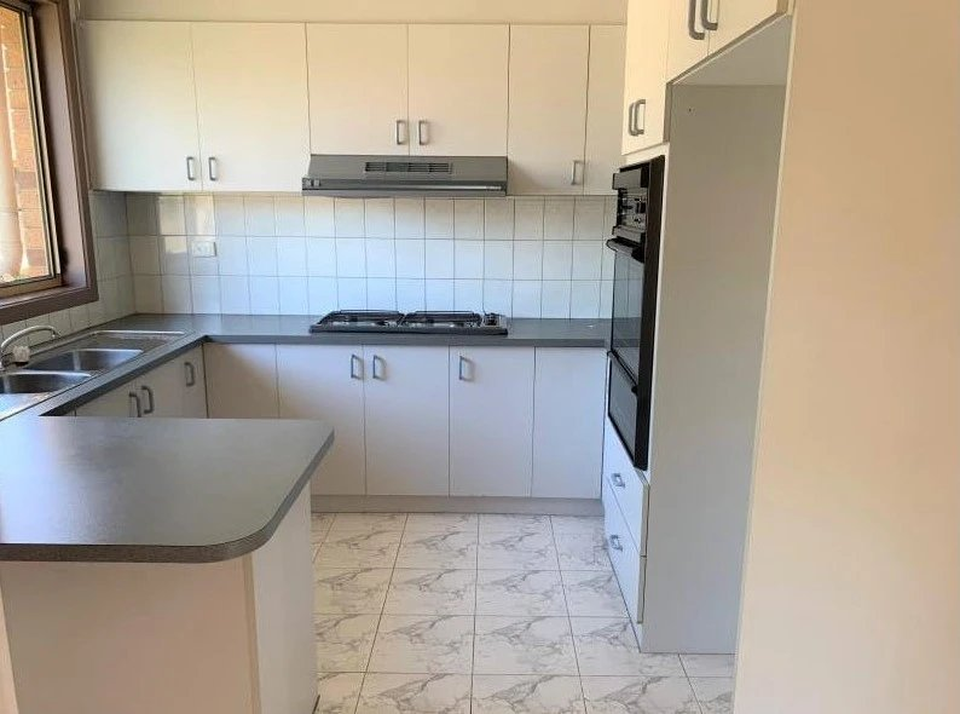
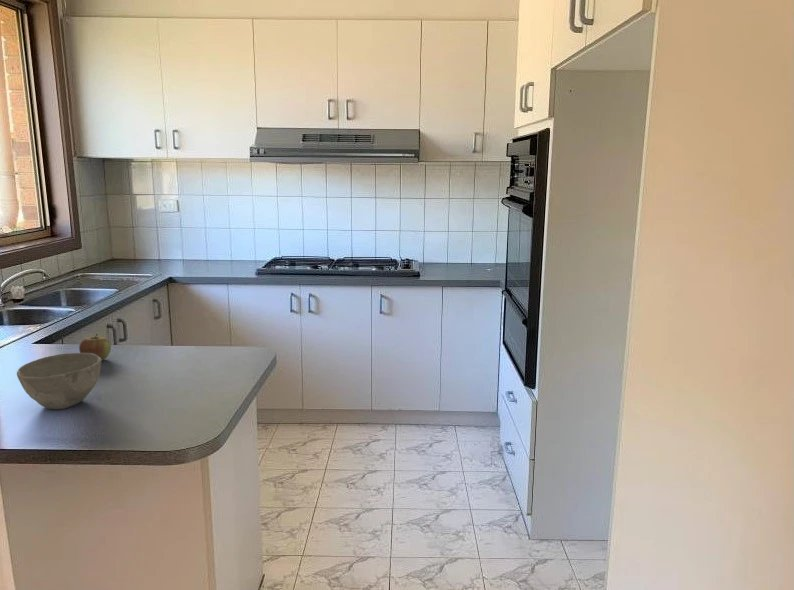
+ bowl [16,352,103,410]
+ apple [78,333,112,362]
